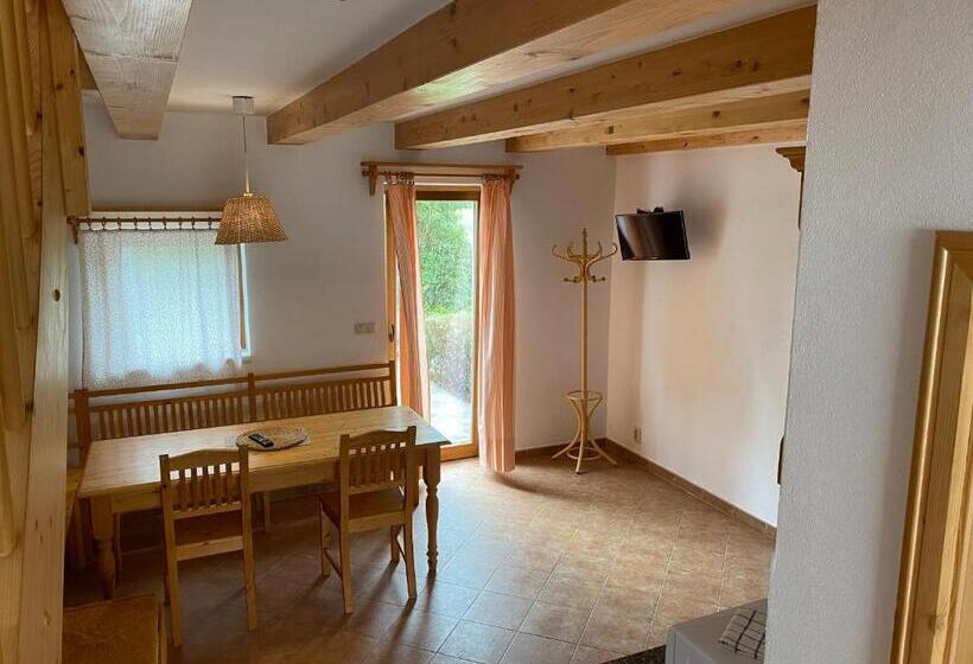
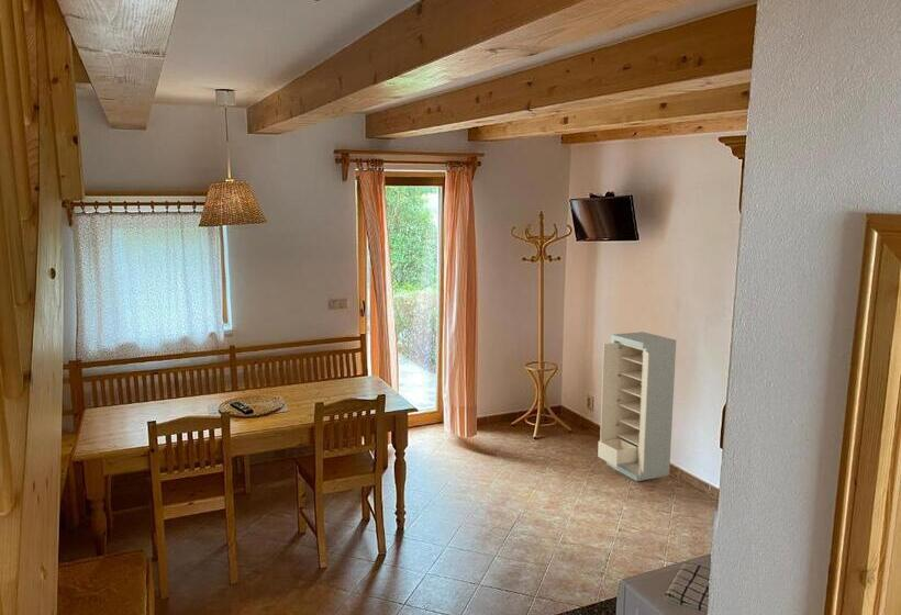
+ storage cabinet [597,331,677,482]
